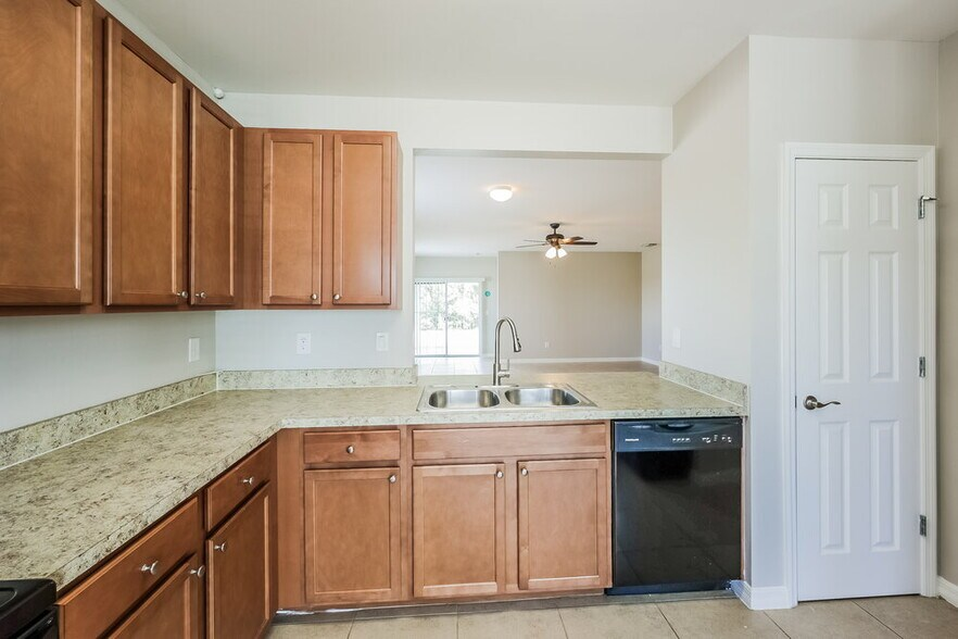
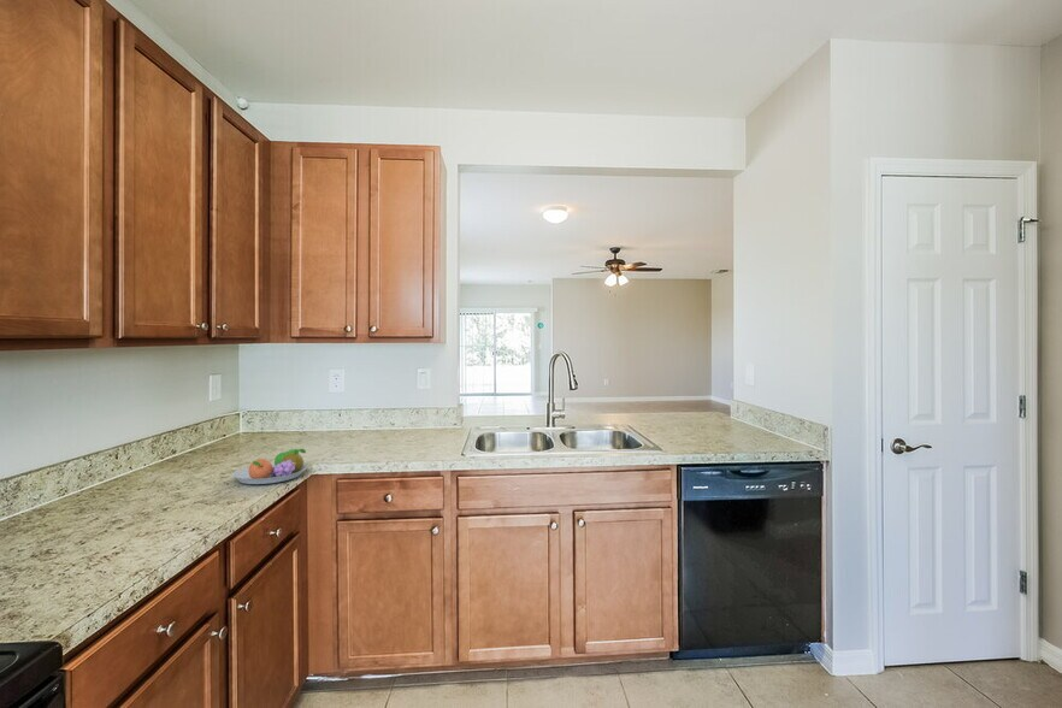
+ fruit bowl [230,448,308,485]
